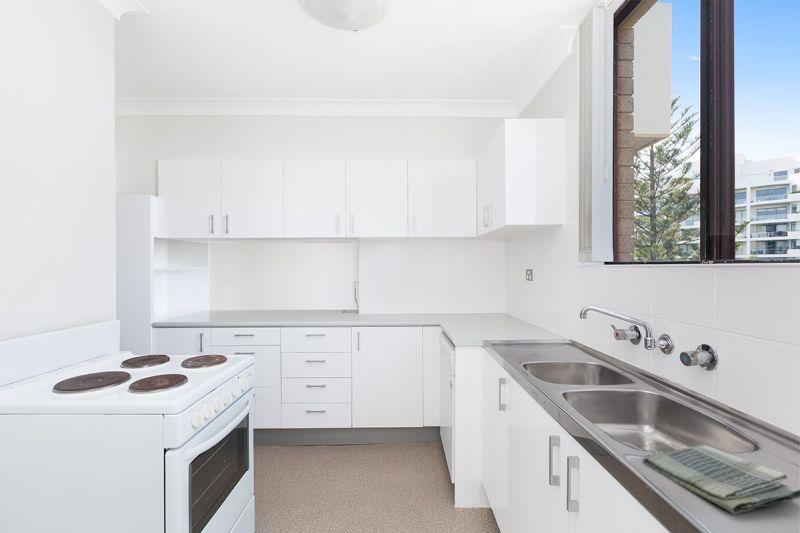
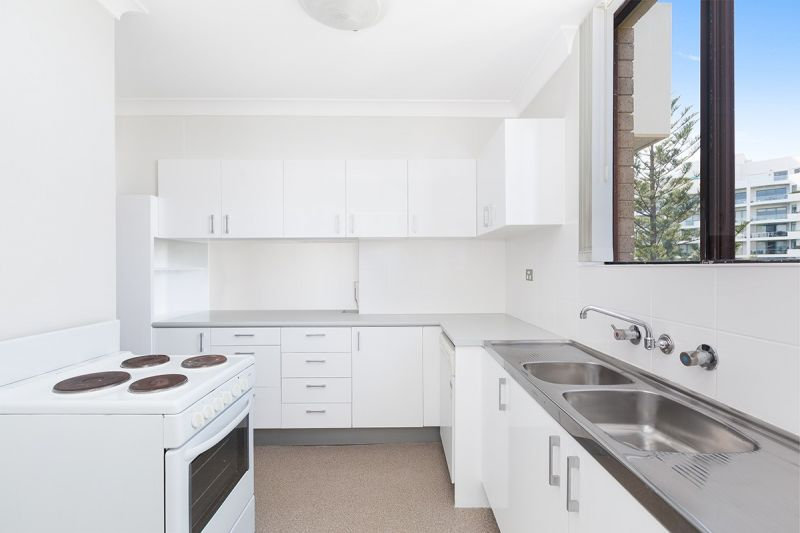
- dish towel [642,444,800,515]
